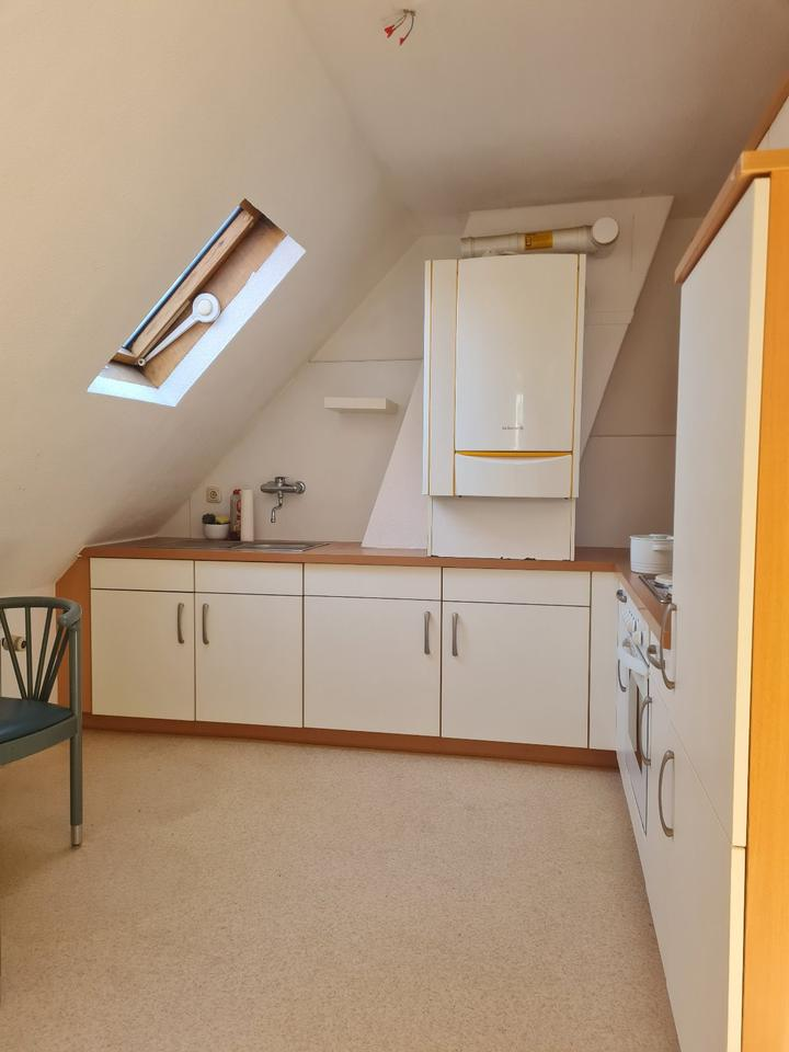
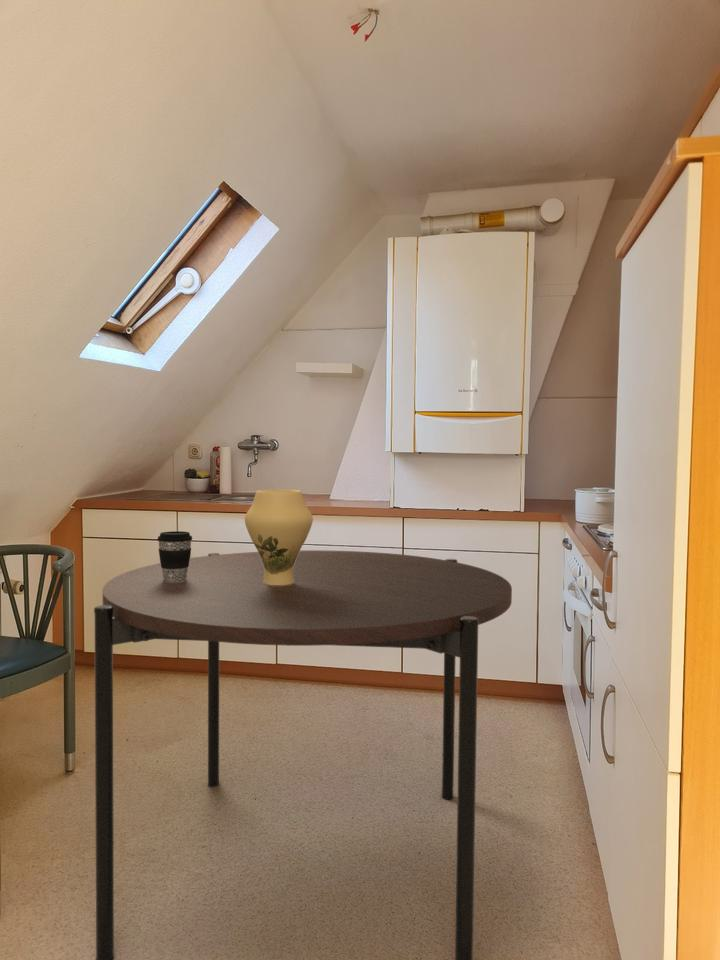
+ dining table [93,549,513,960]
+ vase [244,489,314,586]
+ coffee cup [156,530,193,582]
